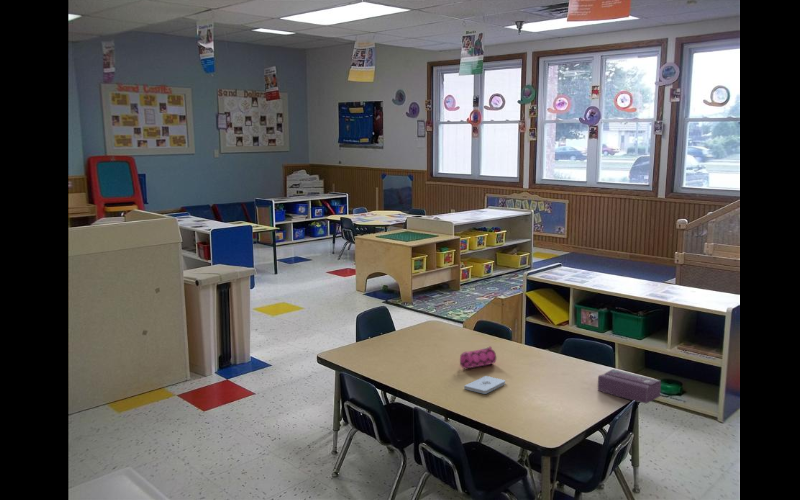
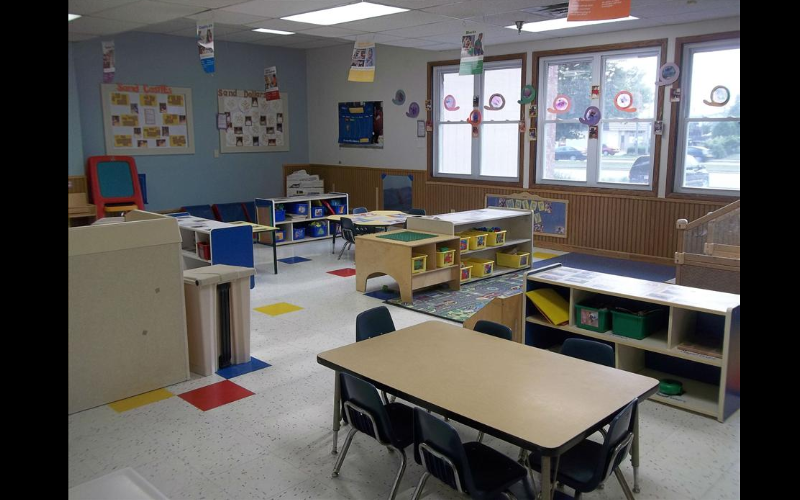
- notepad [463,375,506,395]
- pencil case [459,345,497,369]
- tissue box [597,368,662,405]
